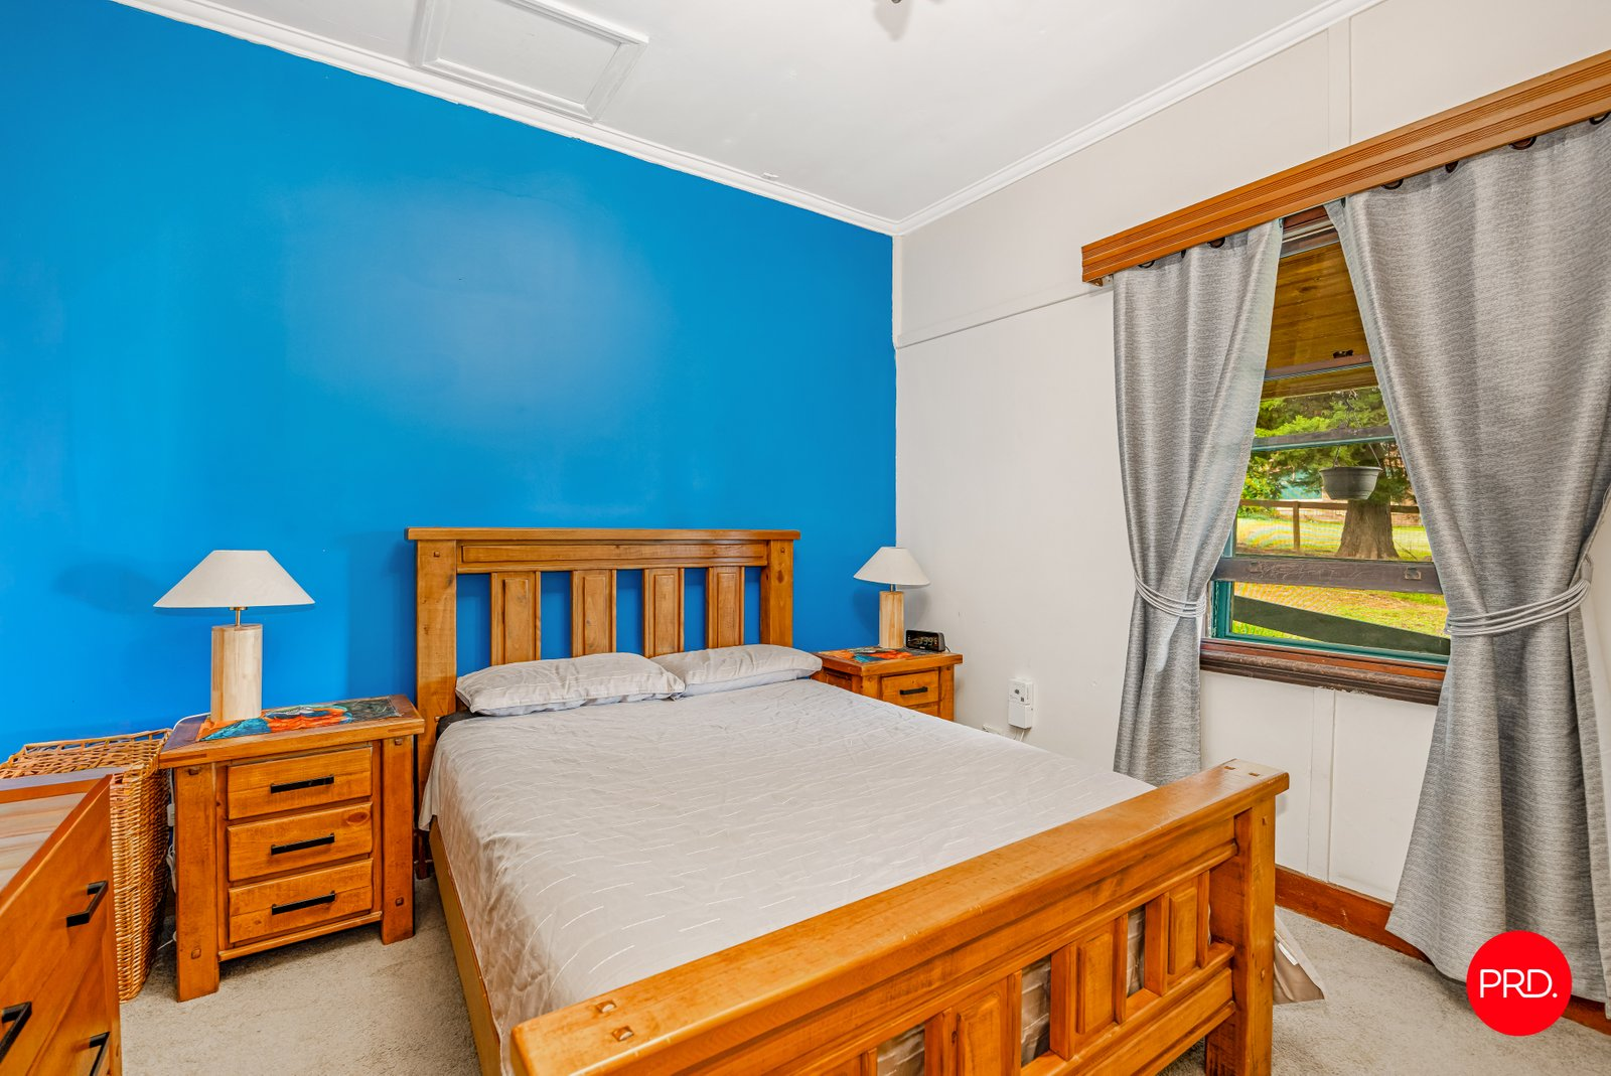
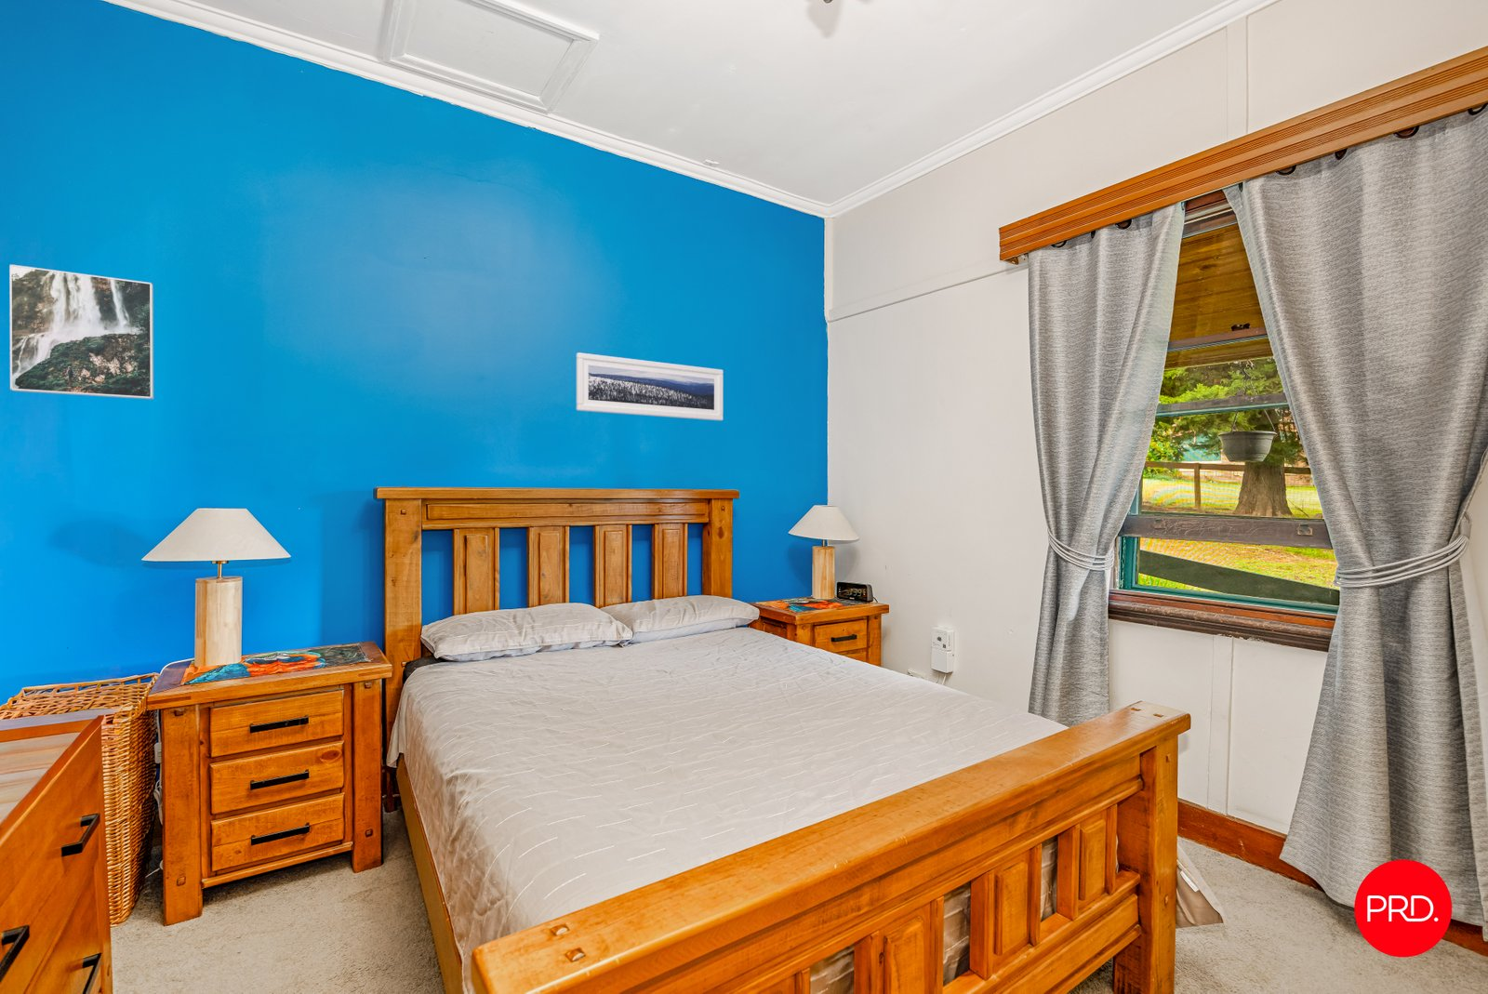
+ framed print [576,352,723,422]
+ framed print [9,264,154,399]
